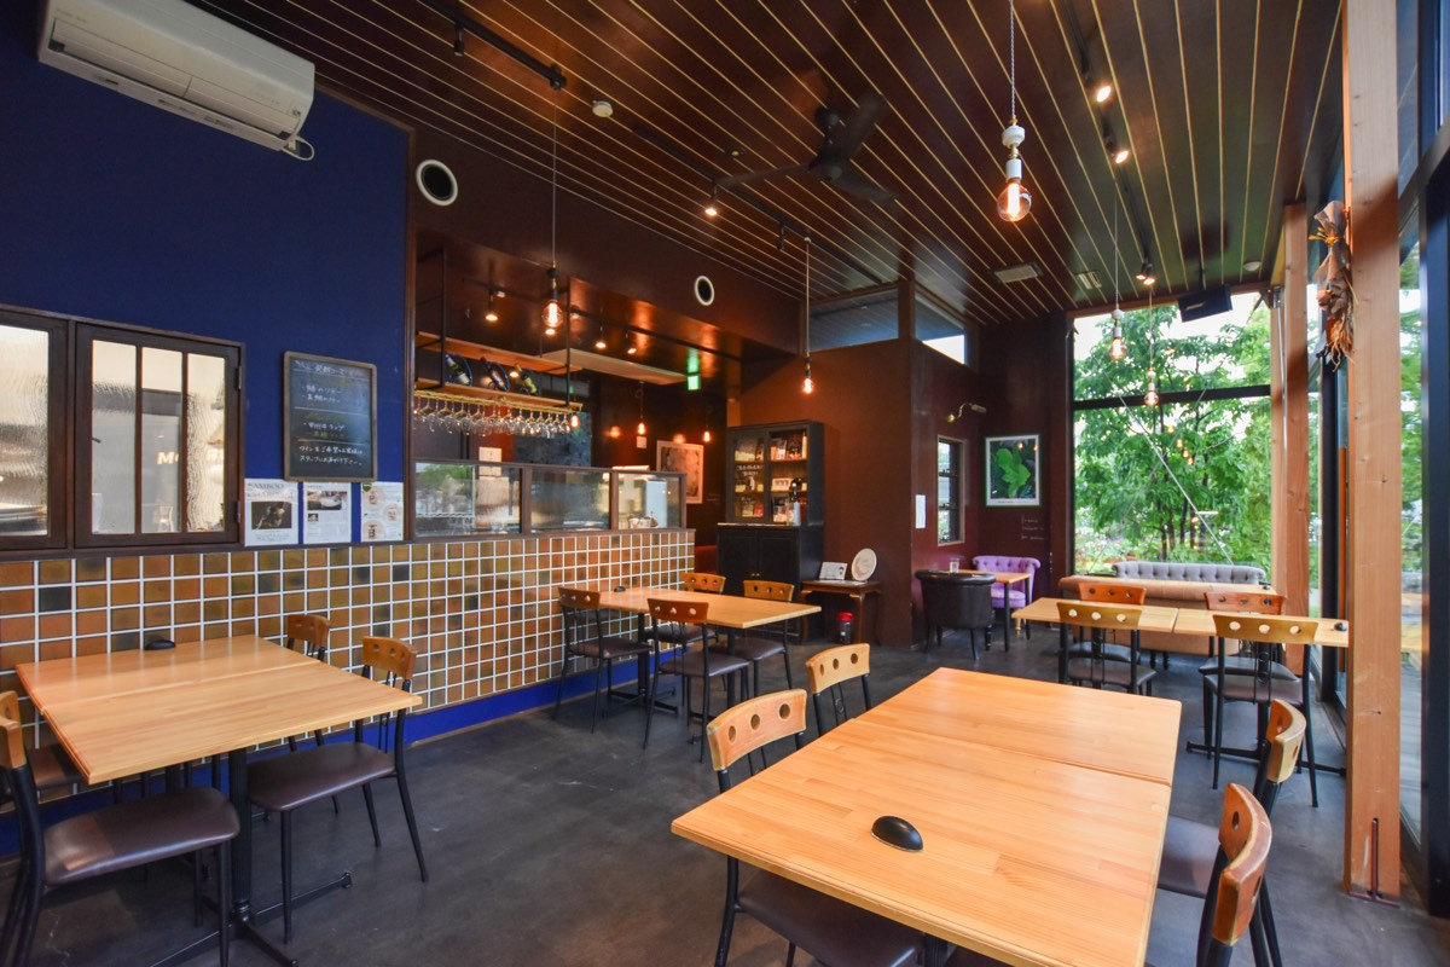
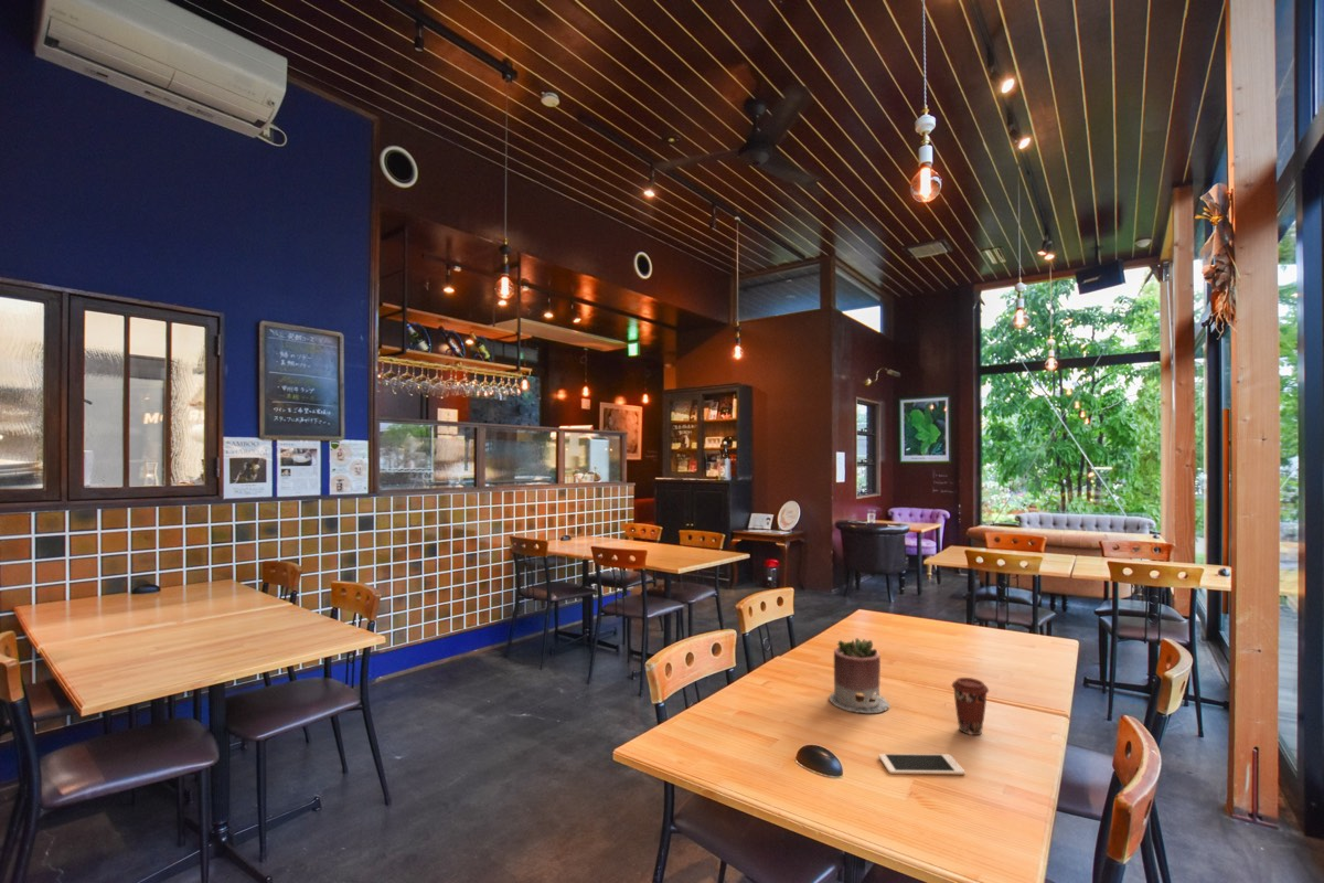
+ succulent planter [829,637,890,714]
+ cell phone [878,753,967,776]
+ coffee cup [951,677,990,736]
